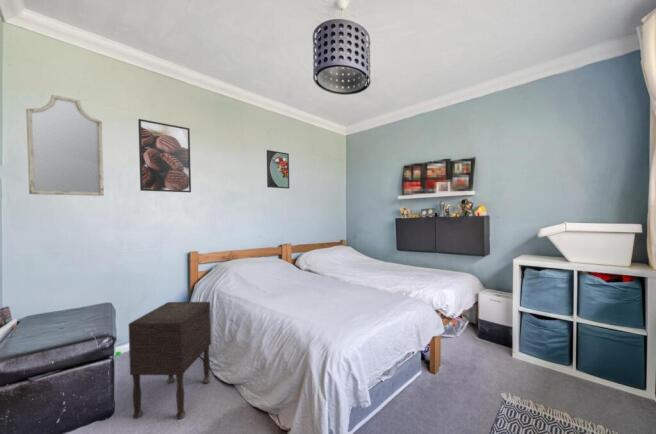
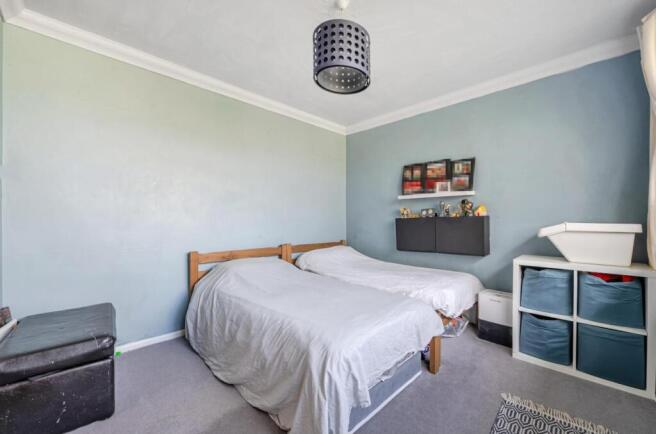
- nightstand [128,301,212,420]
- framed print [137,118,192,193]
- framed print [266,149,290,190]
- home mirror [25,94,105,197]
